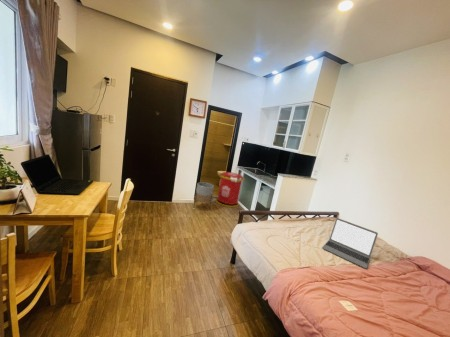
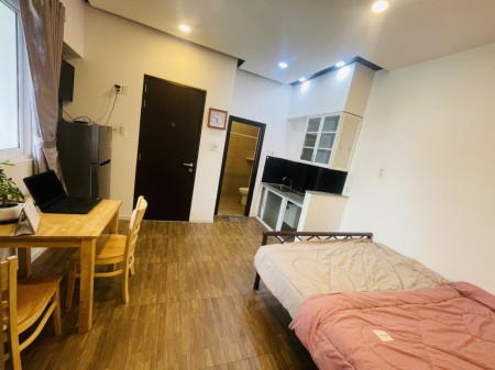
- planter [193,181,215,211]
- trash can [215,171,246,208]
- laptop [321,217,379,269]
